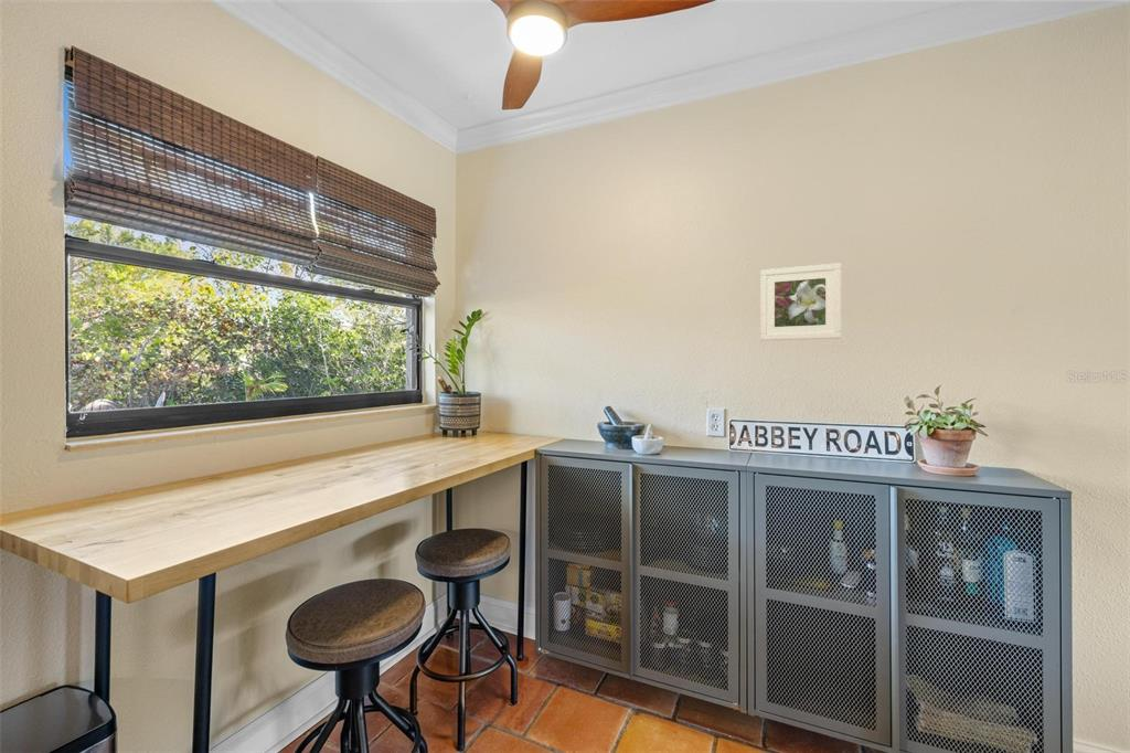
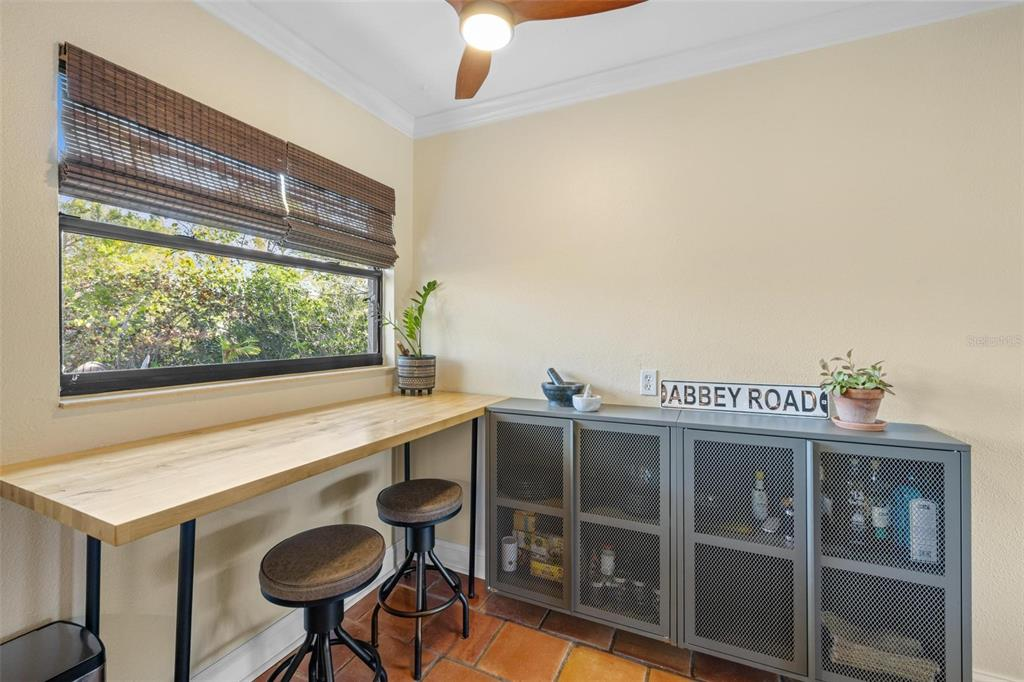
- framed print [759,262,842,341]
